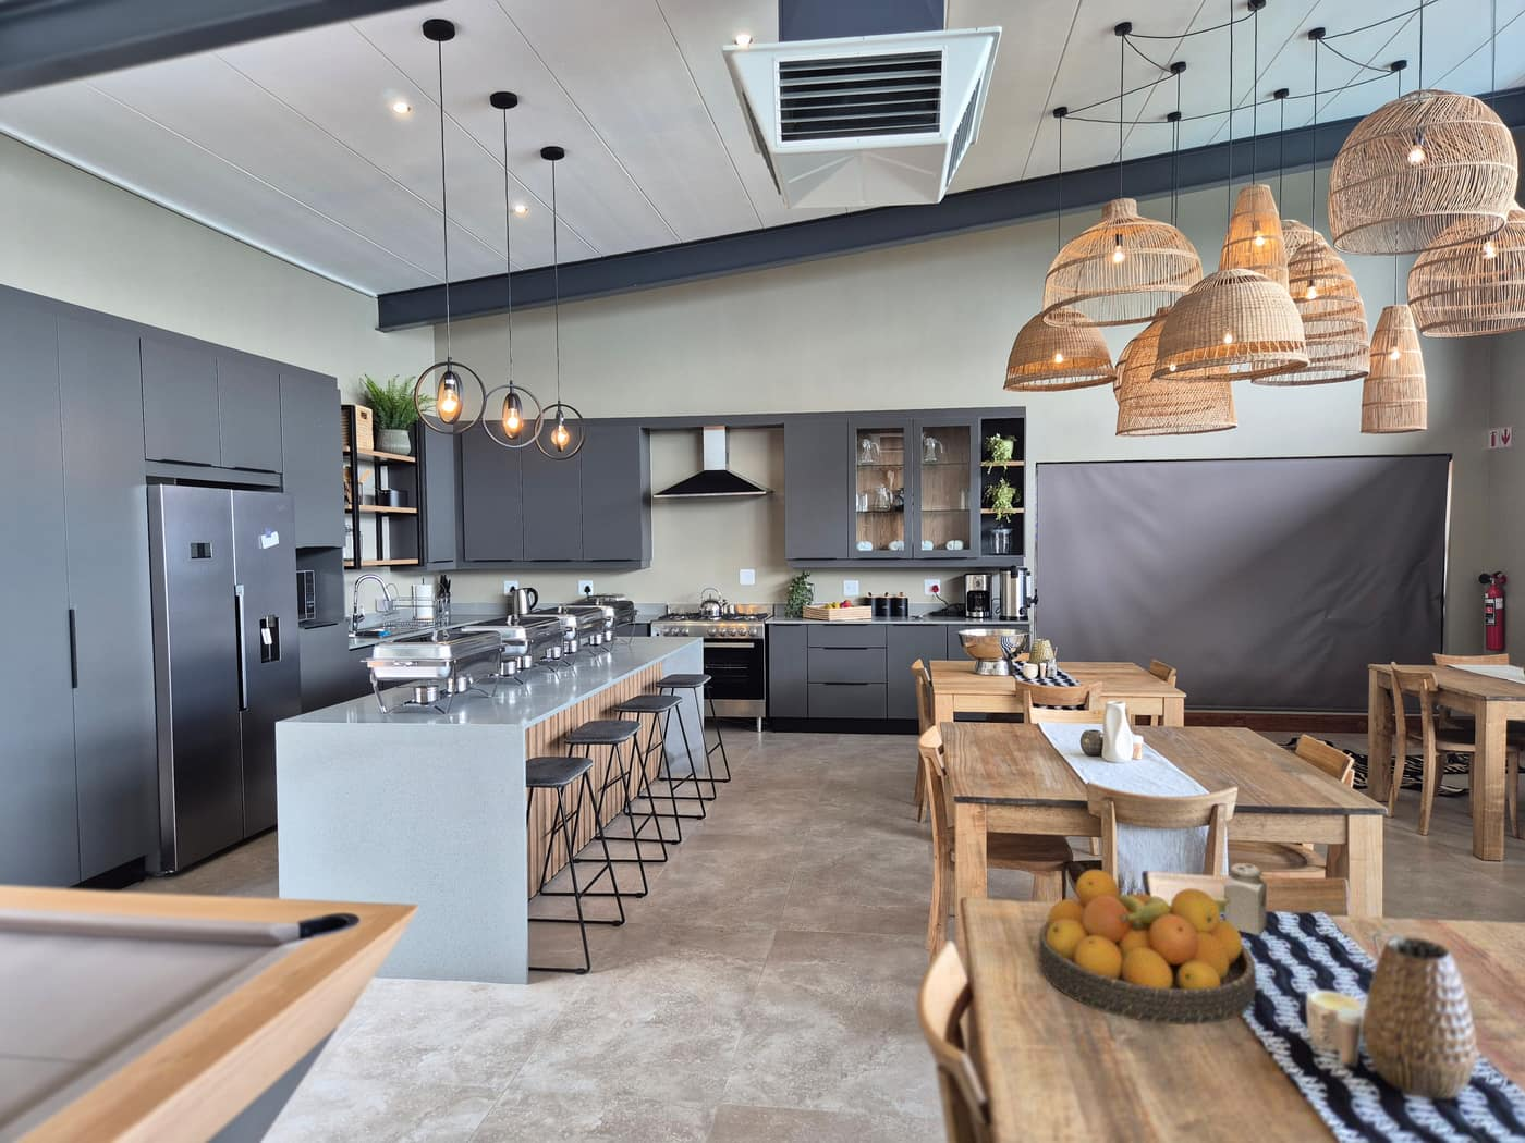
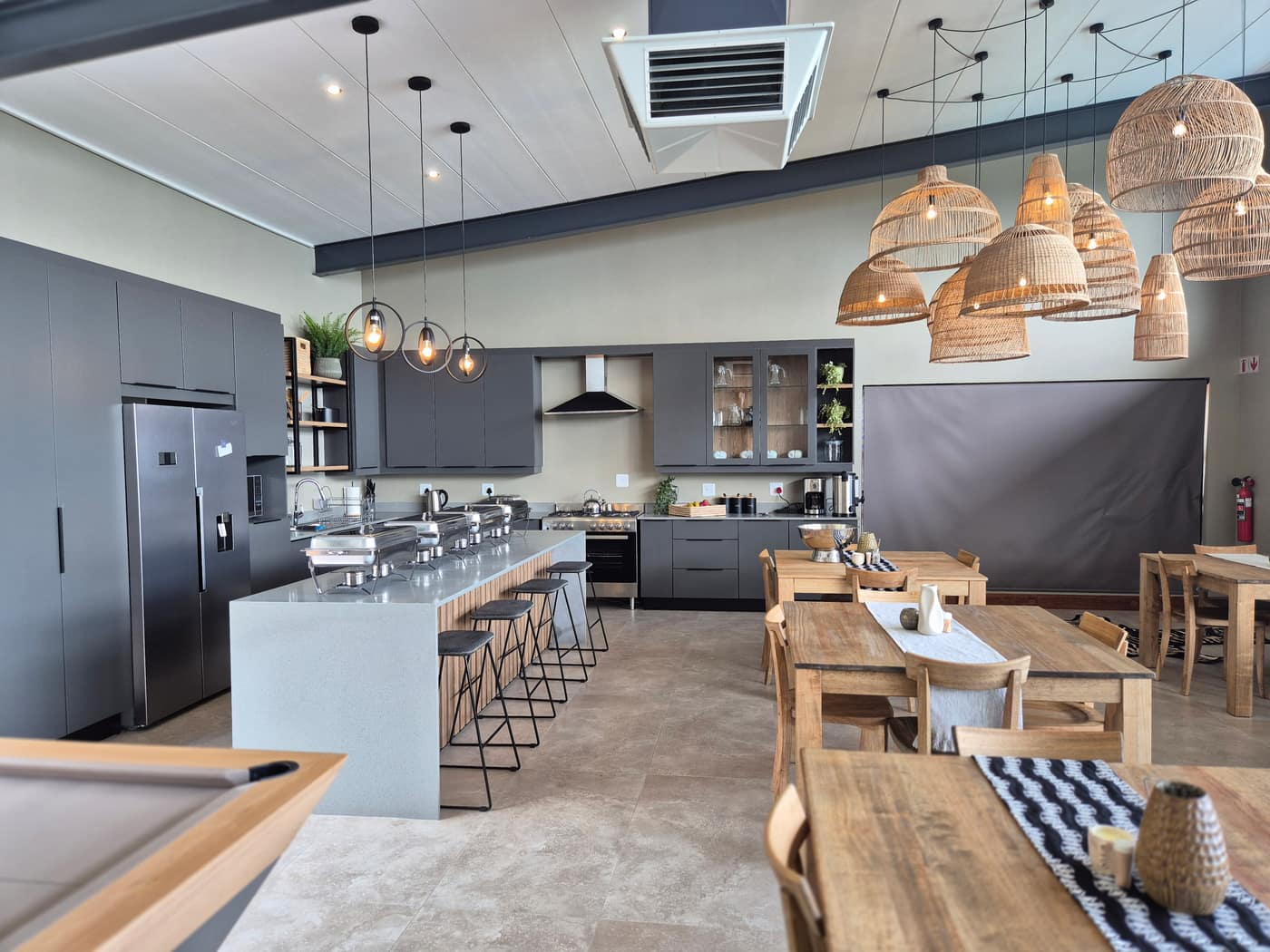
- salt shaker [1224,862,1268,936]
- fruit bowl [1037,869,1258,1025]
